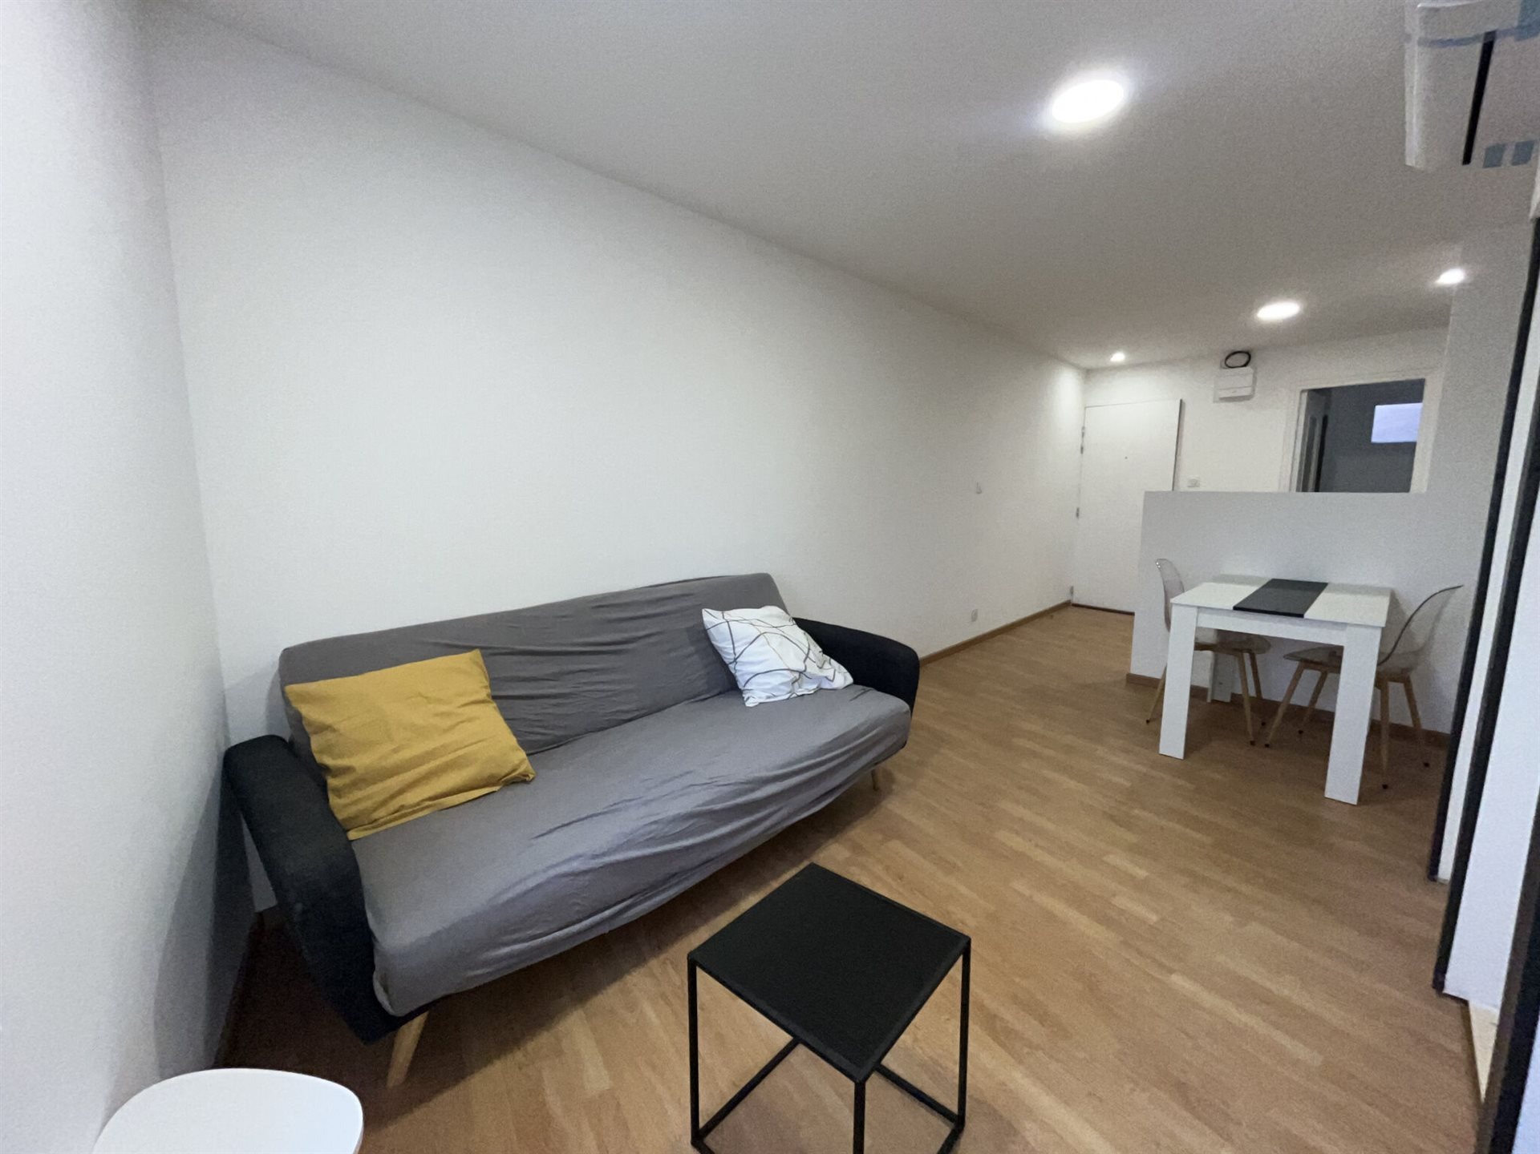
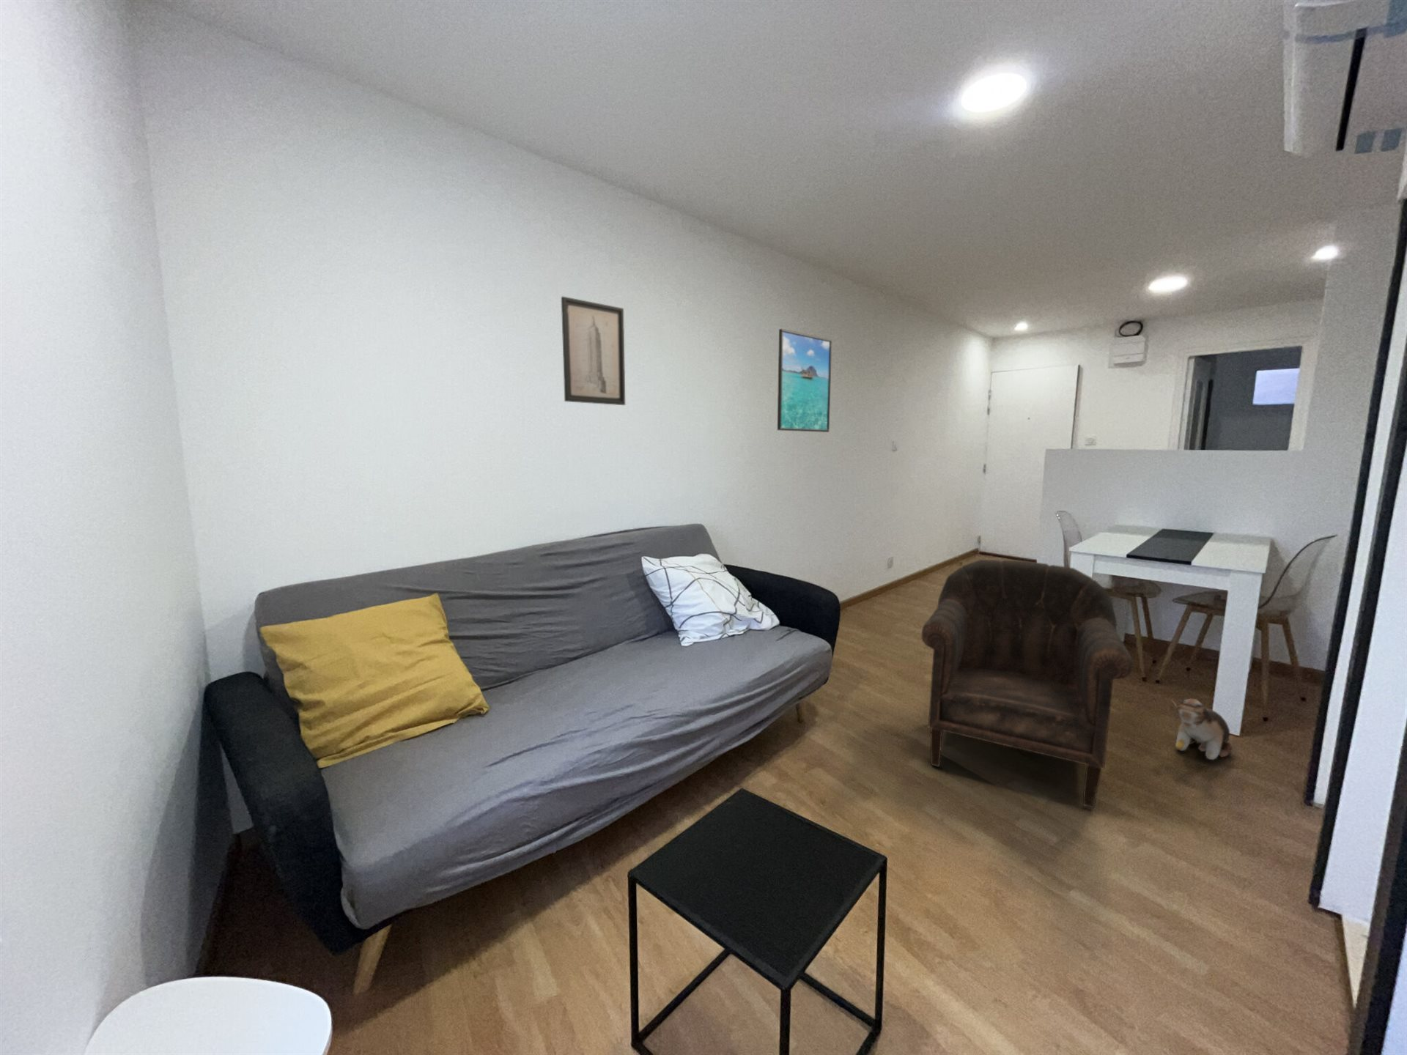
+ armchair [921,559,1133,809]
+ plush toy [1170,698,1233,760]
+ wall art [561,296,626,406]
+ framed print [777,328,832,433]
